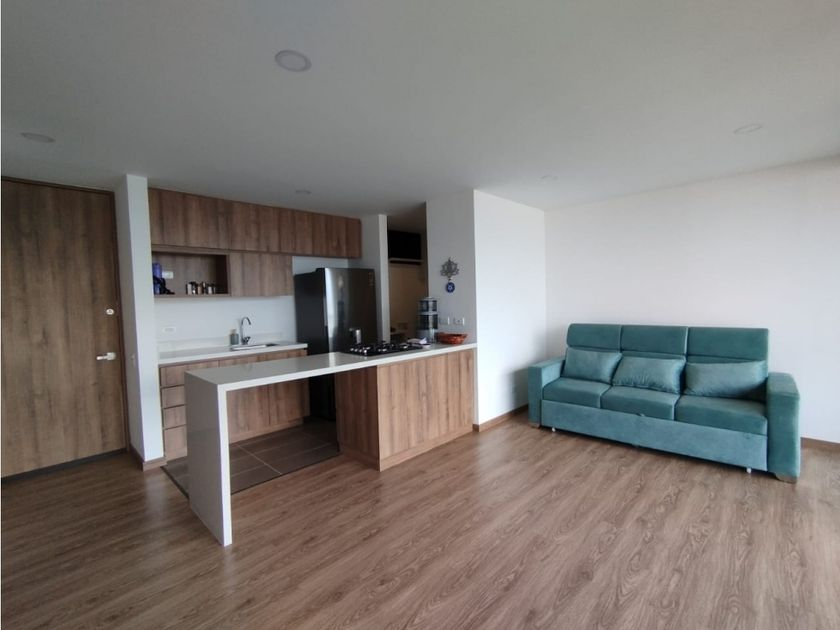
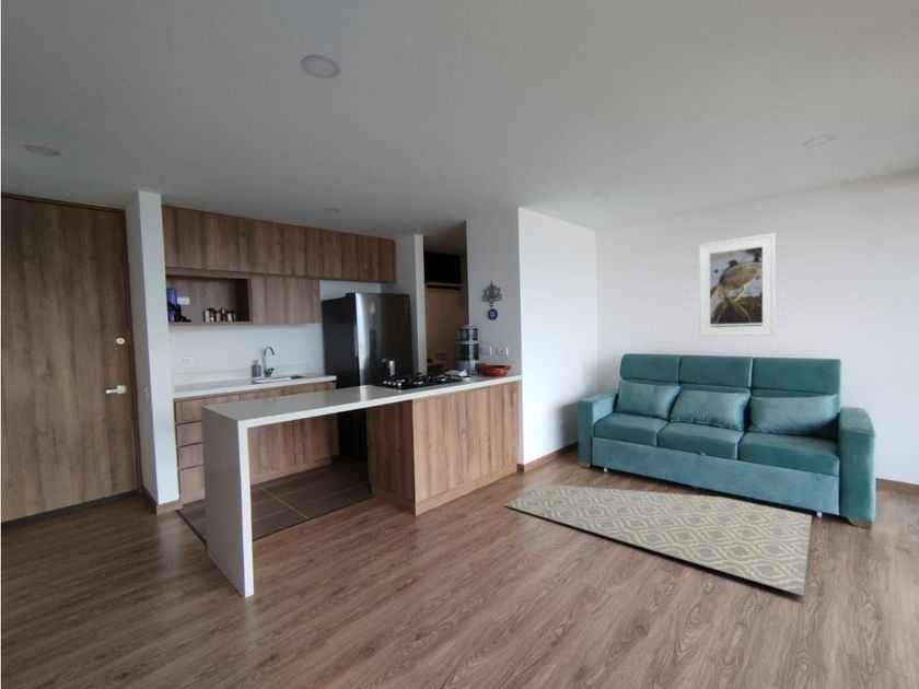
+ rug [504,483,813,597]
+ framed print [698,232,777,338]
